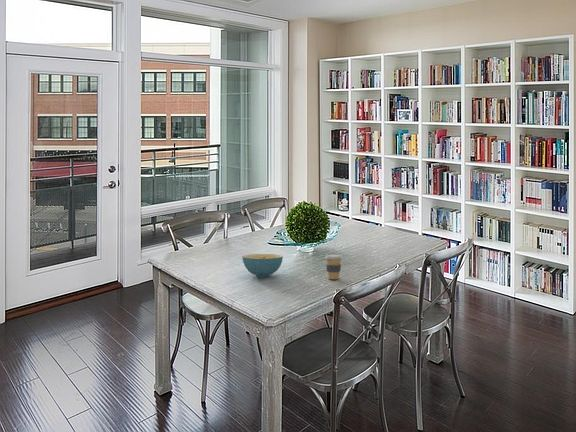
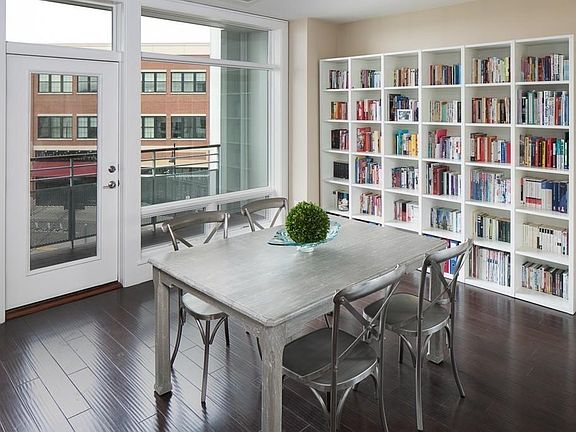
- coffee cup [324,254,343,280]
- cereal bowl [241,253,284,278]
